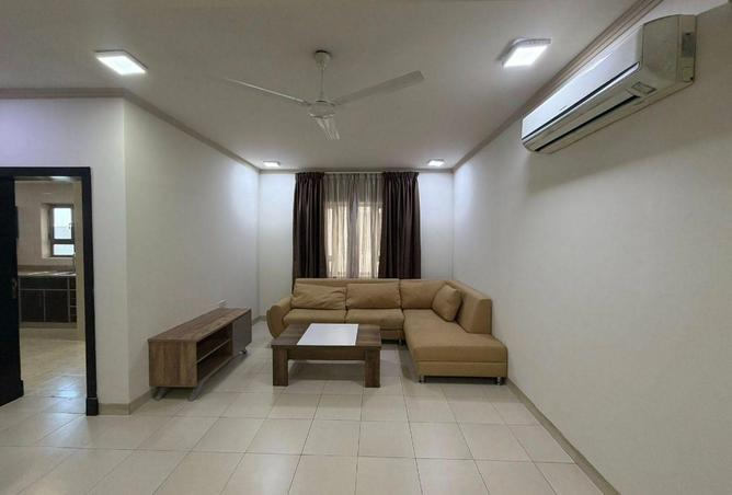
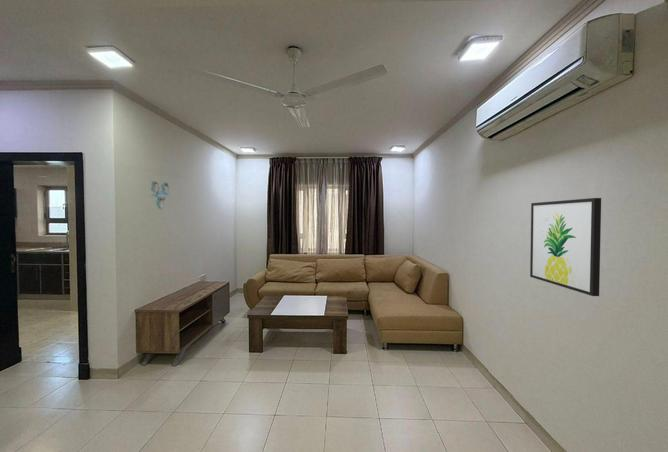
+ wall art [529,197,602,297]
+ wall decoration [150,180,170,210]
